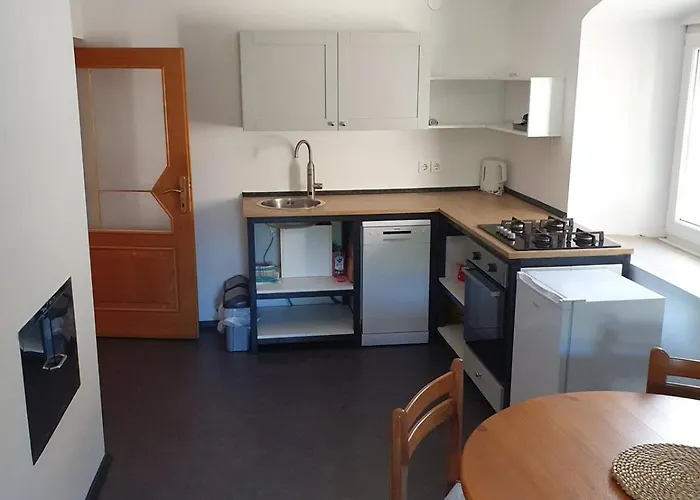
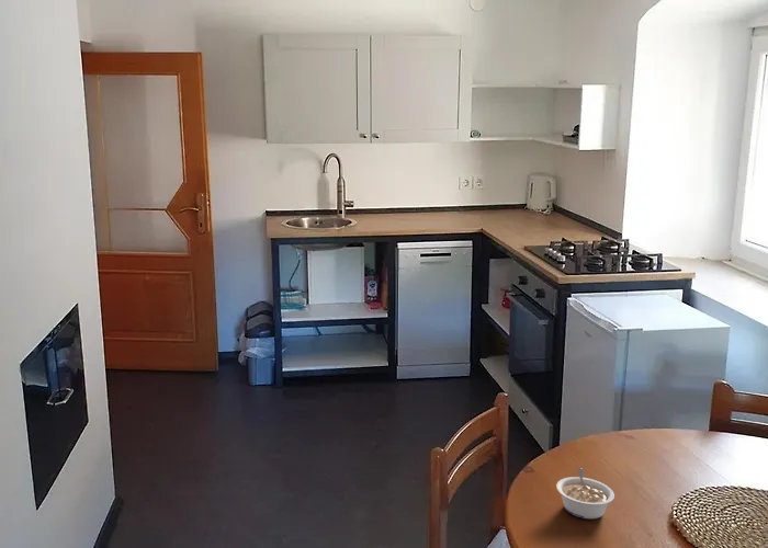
+ legume [555,467,615,520]
